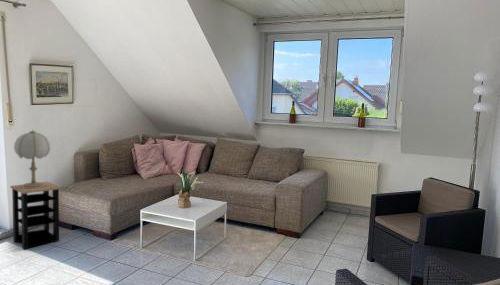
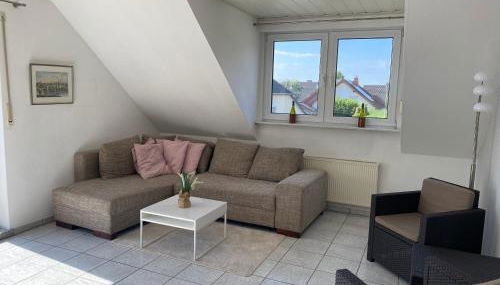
- side table [10,181,62,250]
- table lamp [13,129,52,188]
